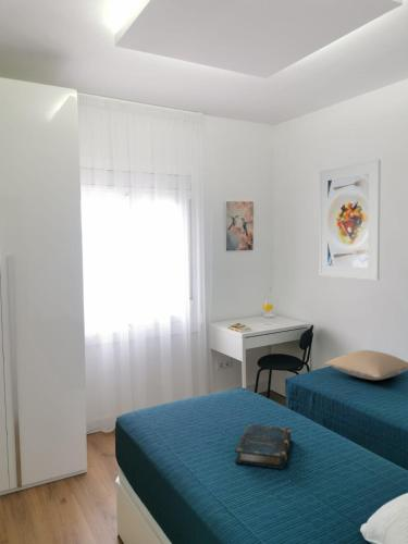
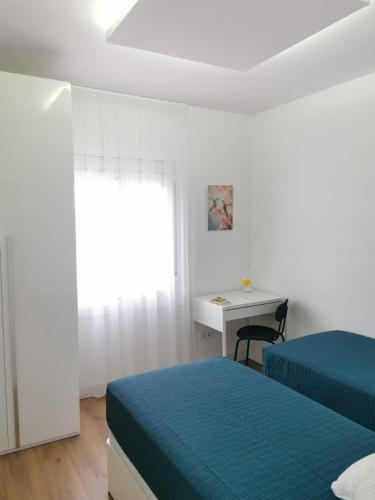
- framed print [319,158,382,282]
- book [234,423,293,470]
- pillow [324,349,408,381]
